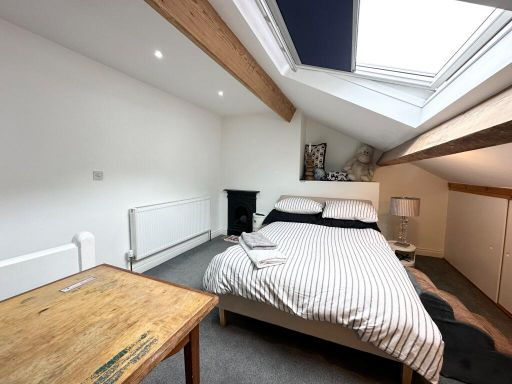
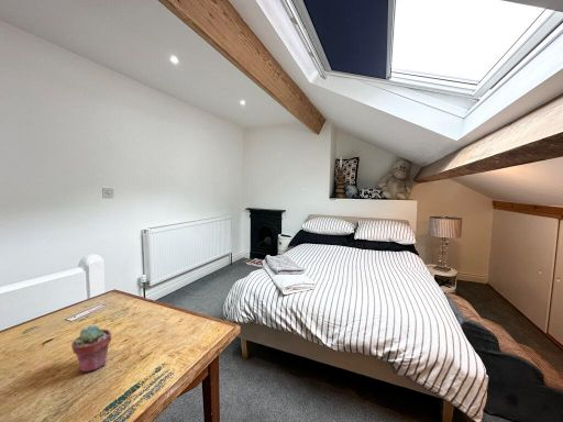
+ potted succulent [70,324,112,374]
